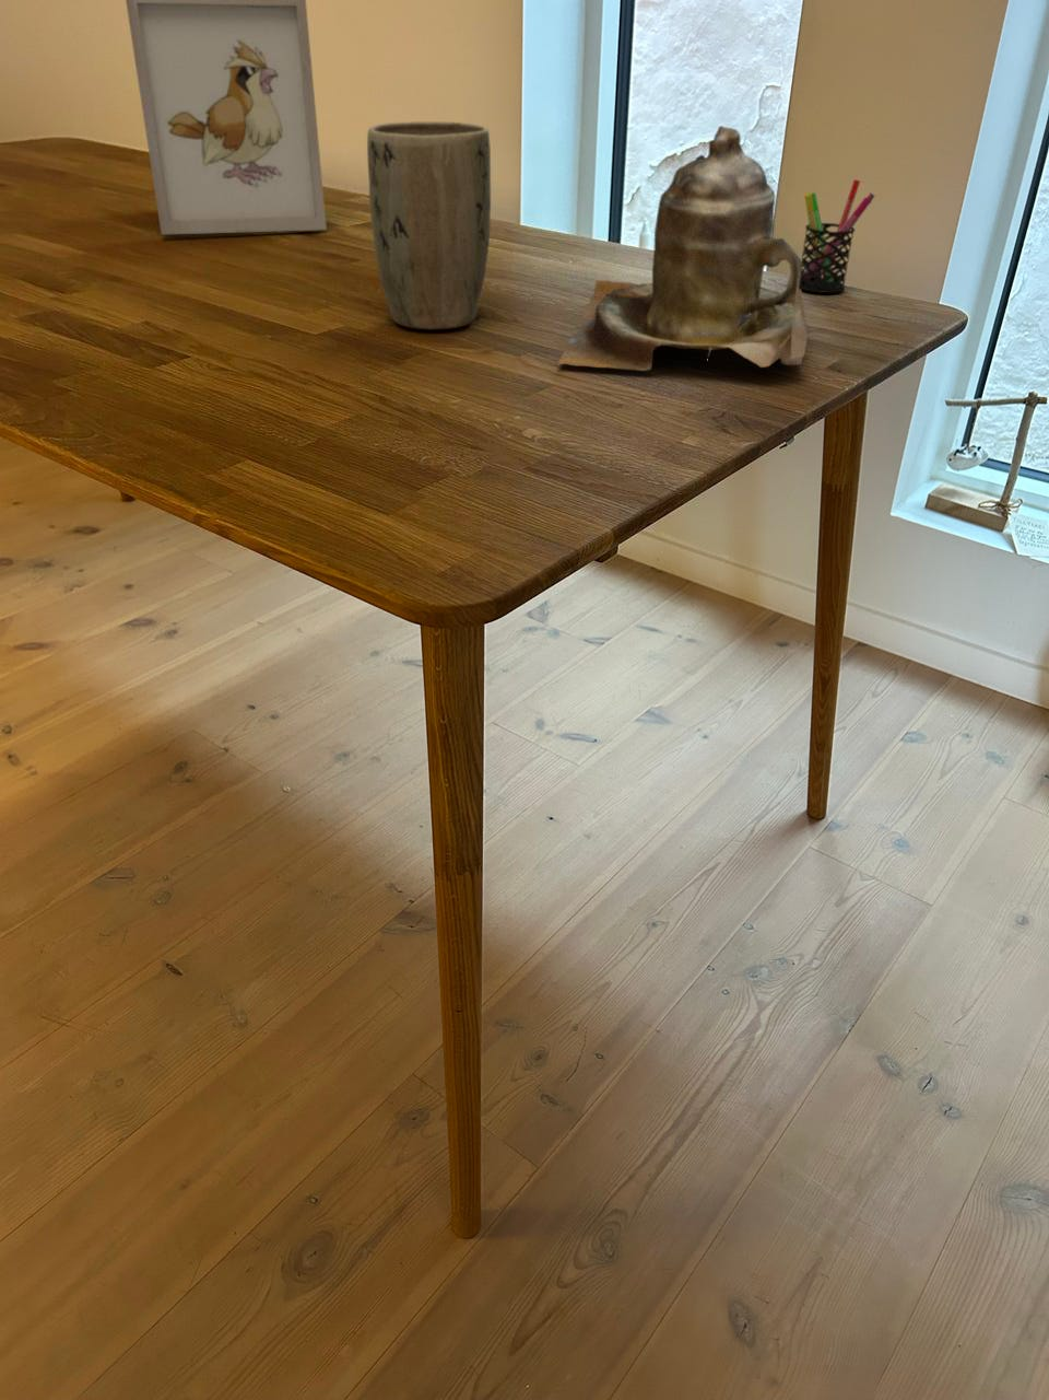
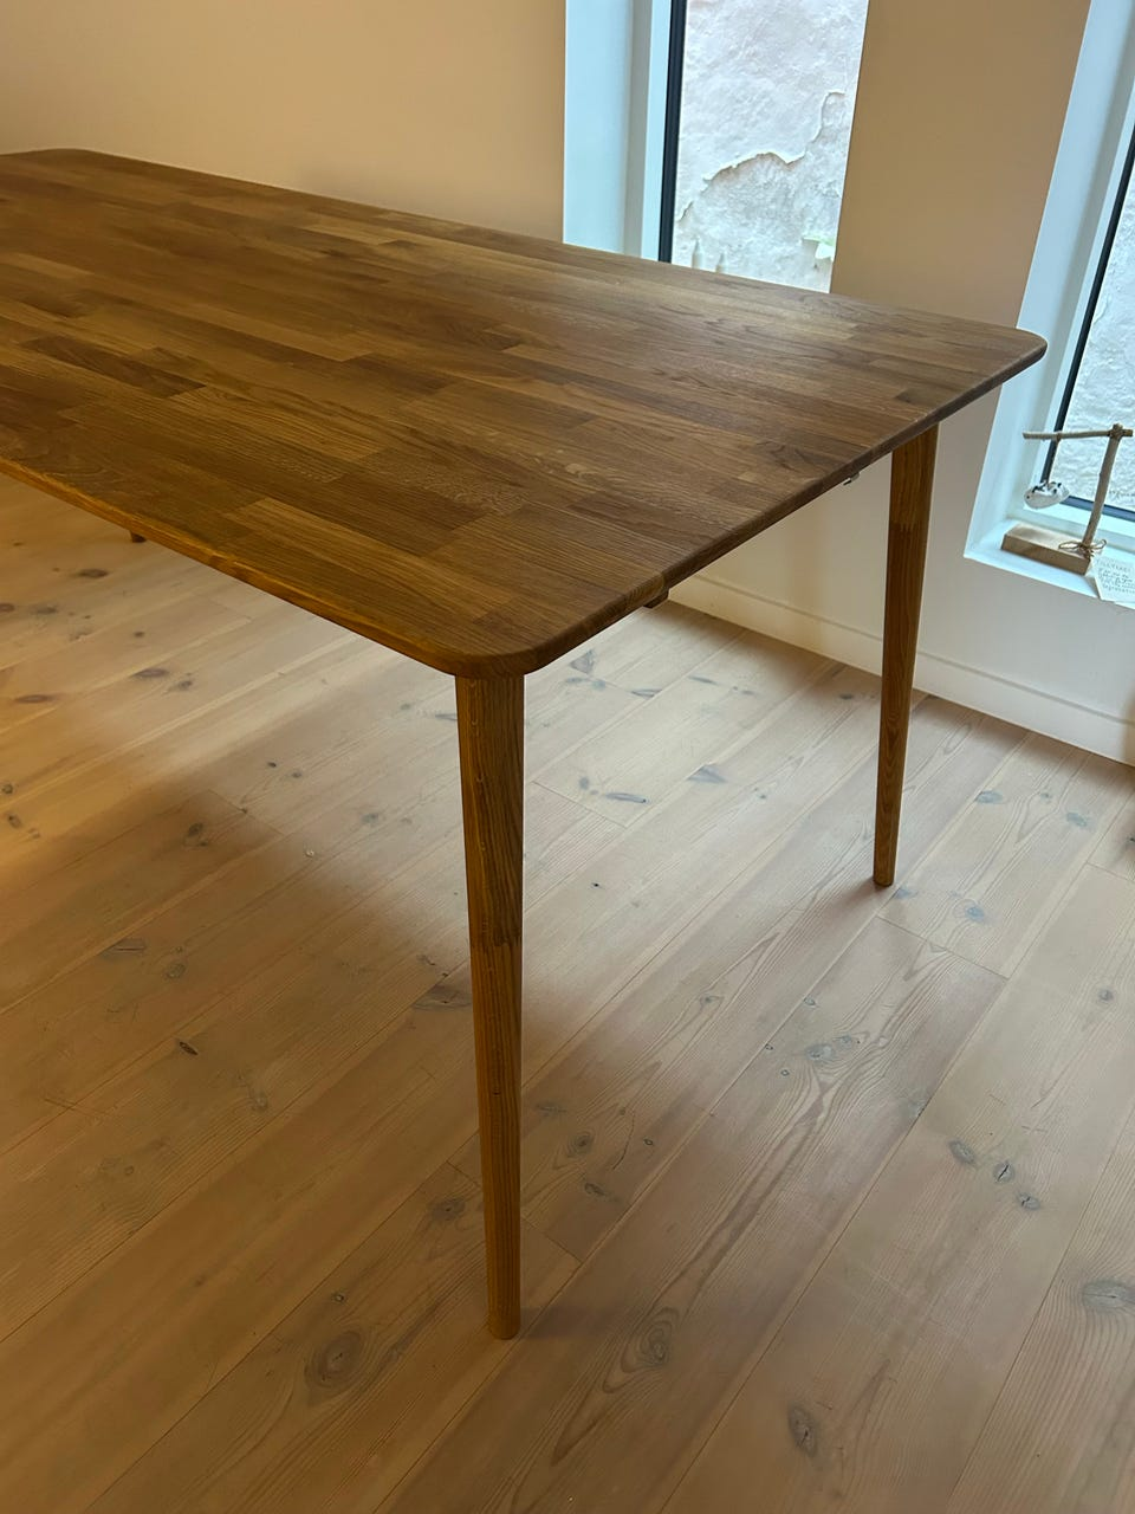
- picture frame [125,0,327,235]
- teapot [556,125,809,371]
- plant pot [366,120,491,331]
- pen holder [801,179,876,294]
